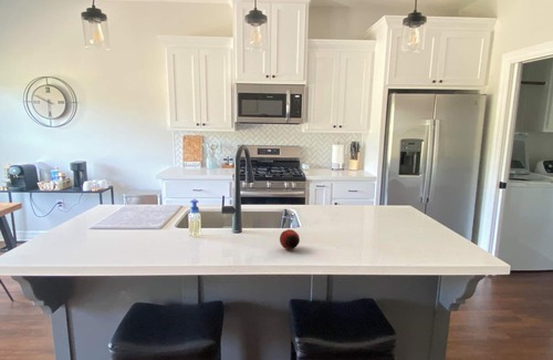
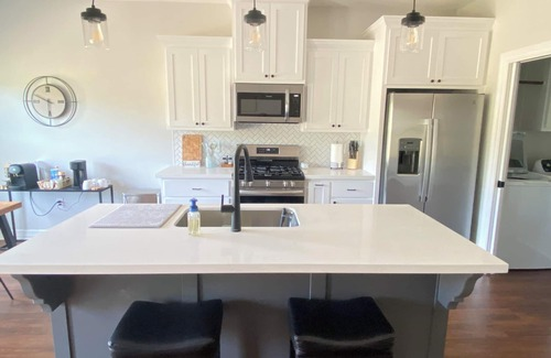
- apple [279,228,301,250]
